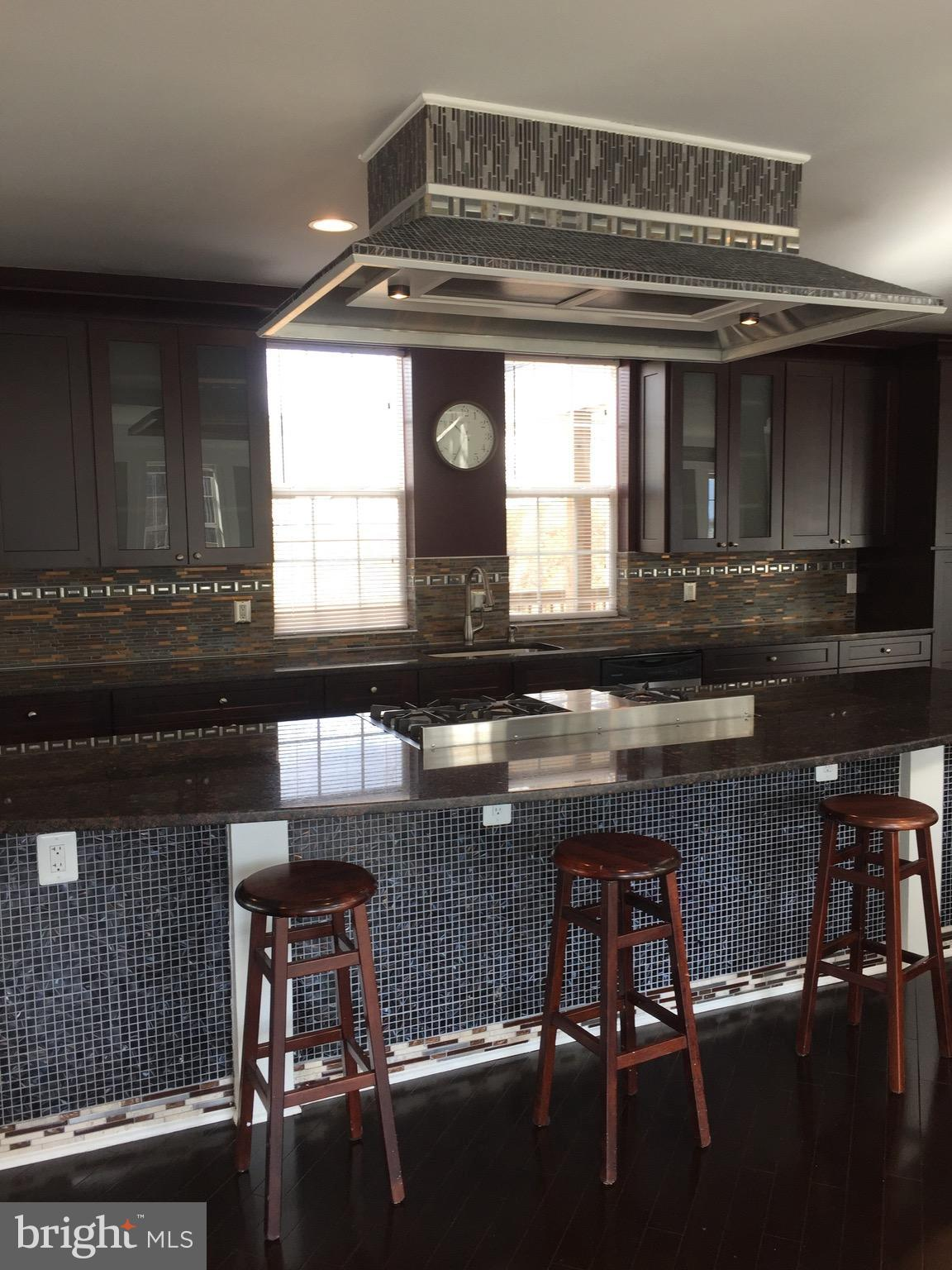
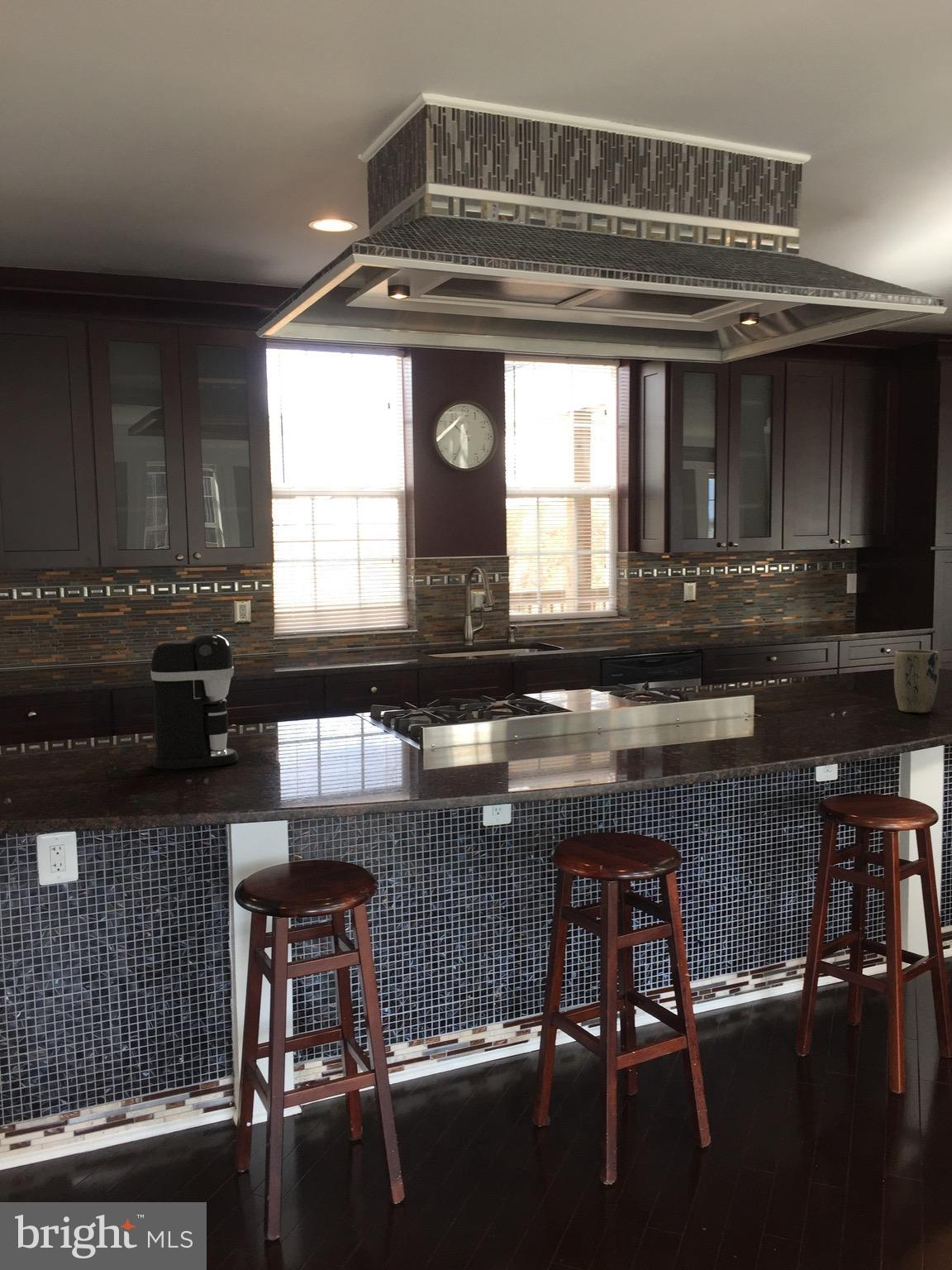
+ coffee maker [150,633,239,770]
+ plant pot [893,648,940,714]
